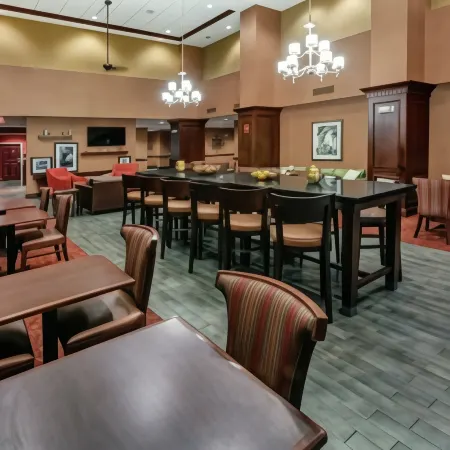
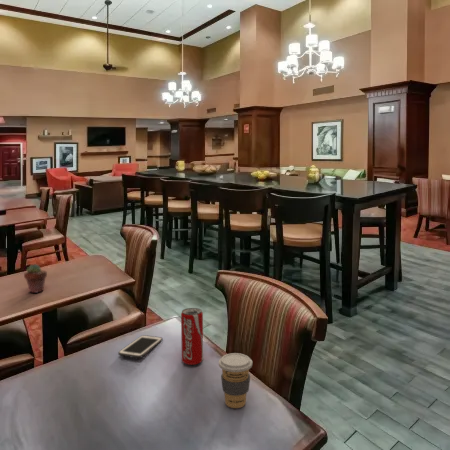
+ cell phone [117,334,164,359]
+ beverage can [180,307,204,366]
+ potted succulent [23,263,48,294]
+ coffee cup [218,352,253,409]
